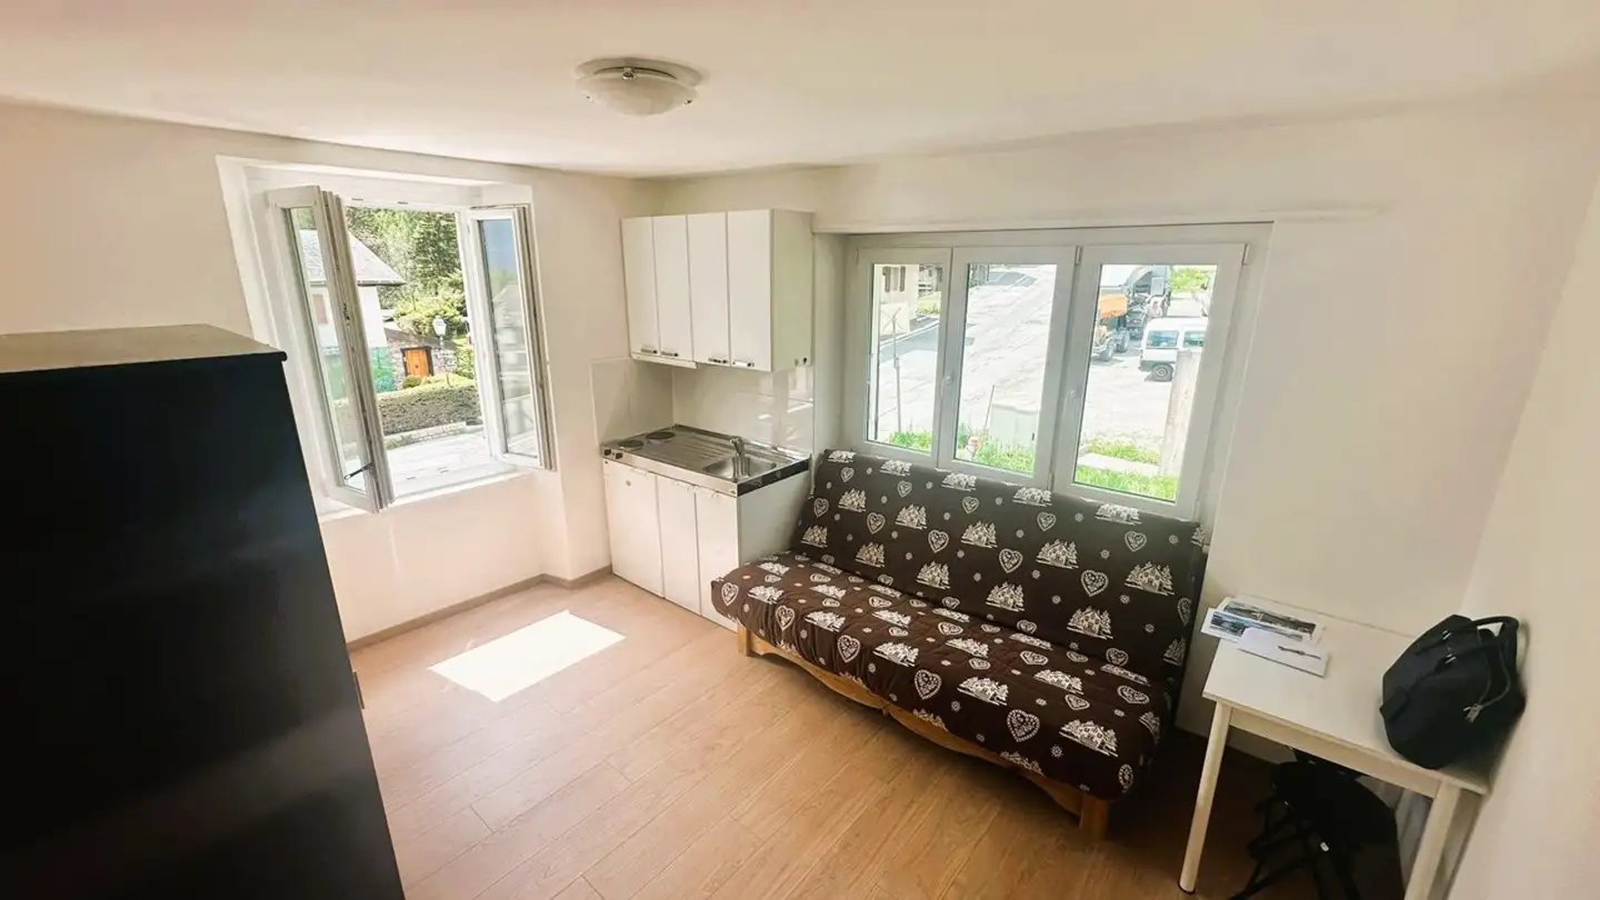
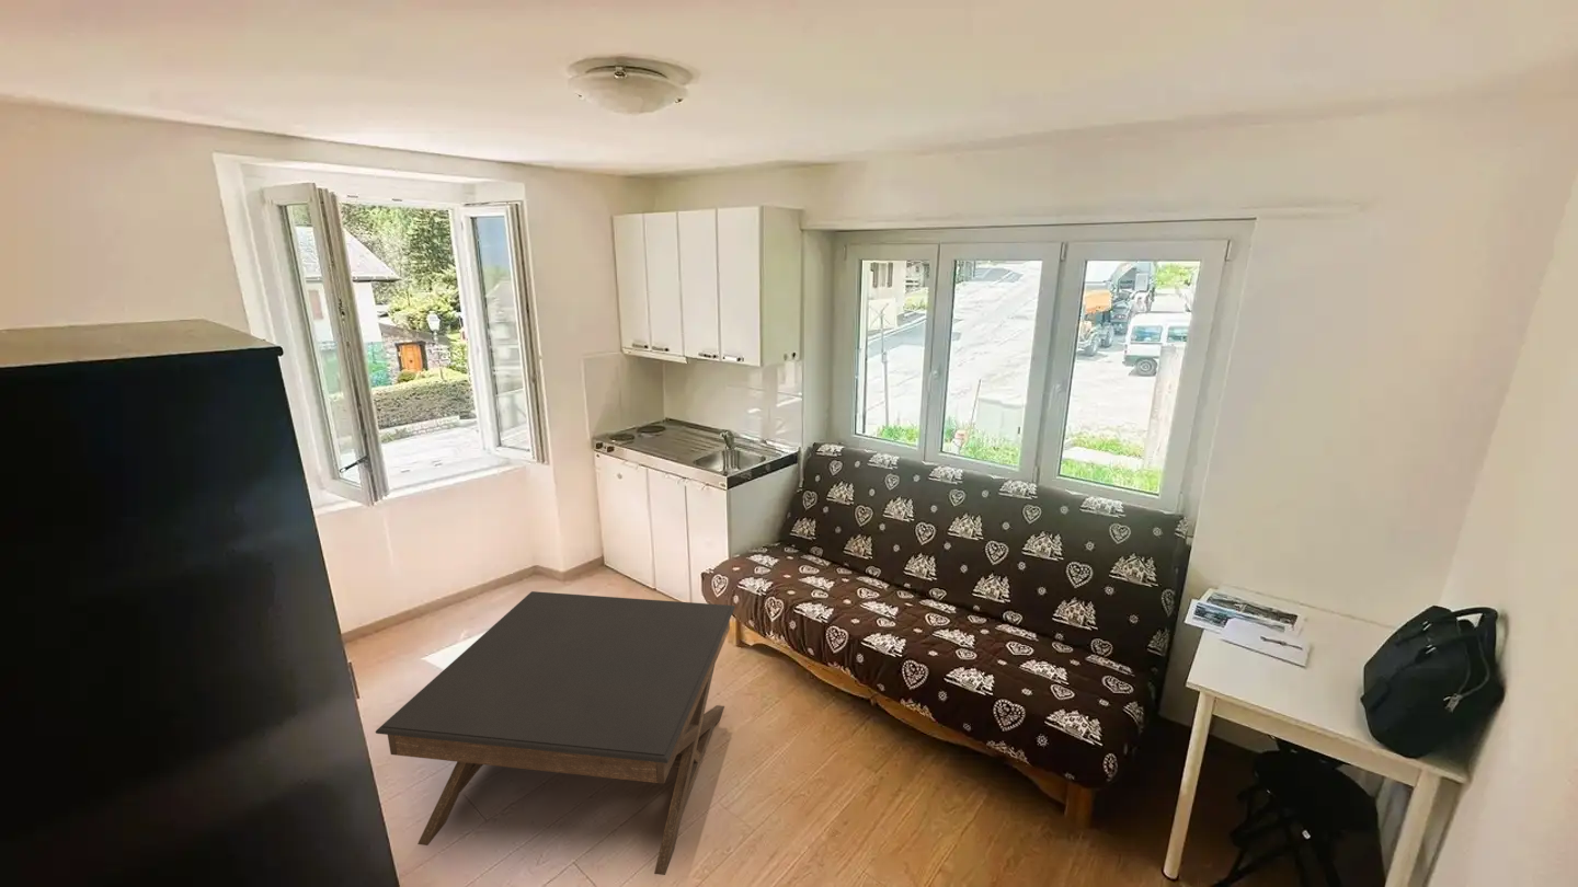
+ coffee table [375,590,736,876]
